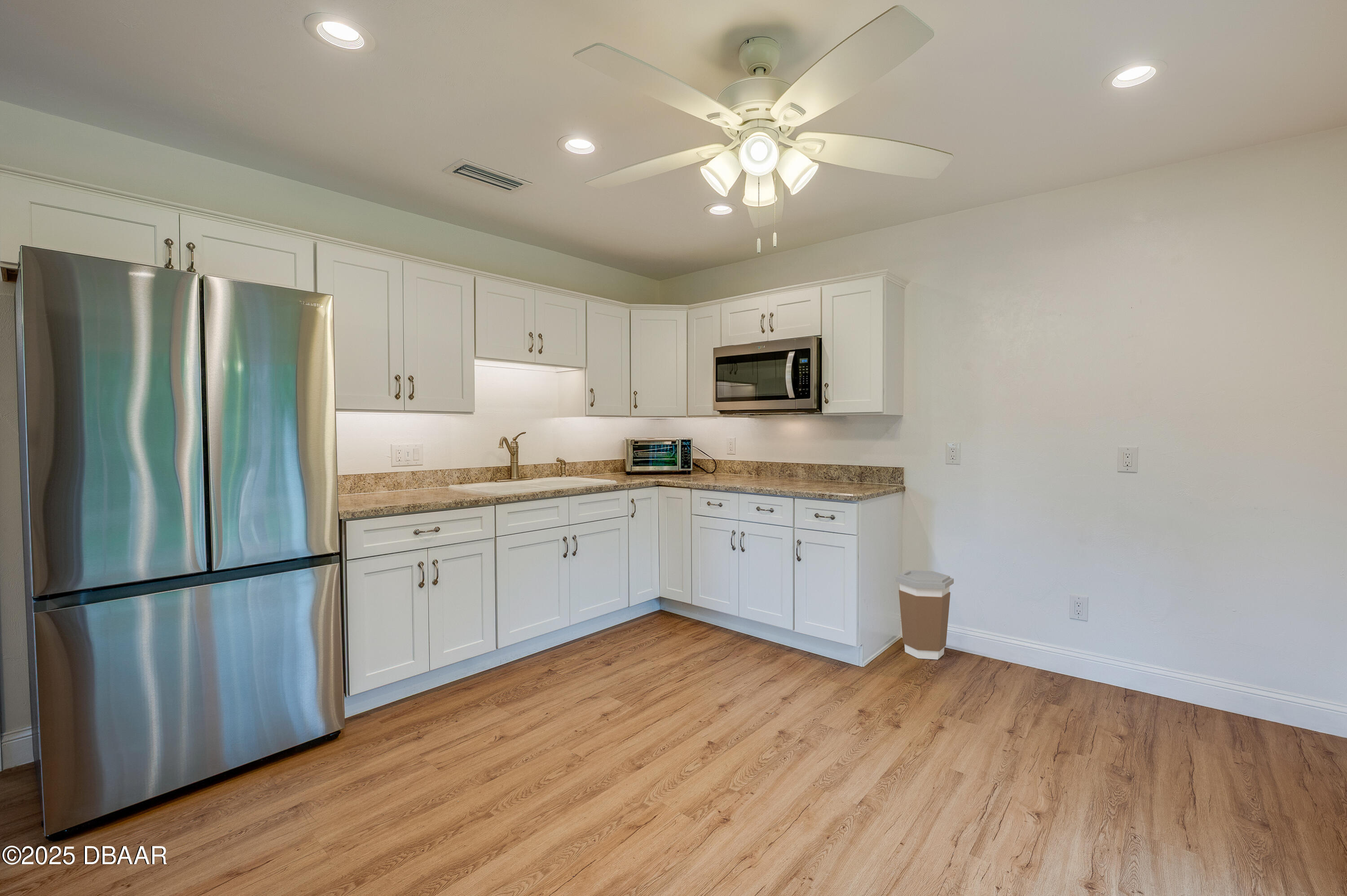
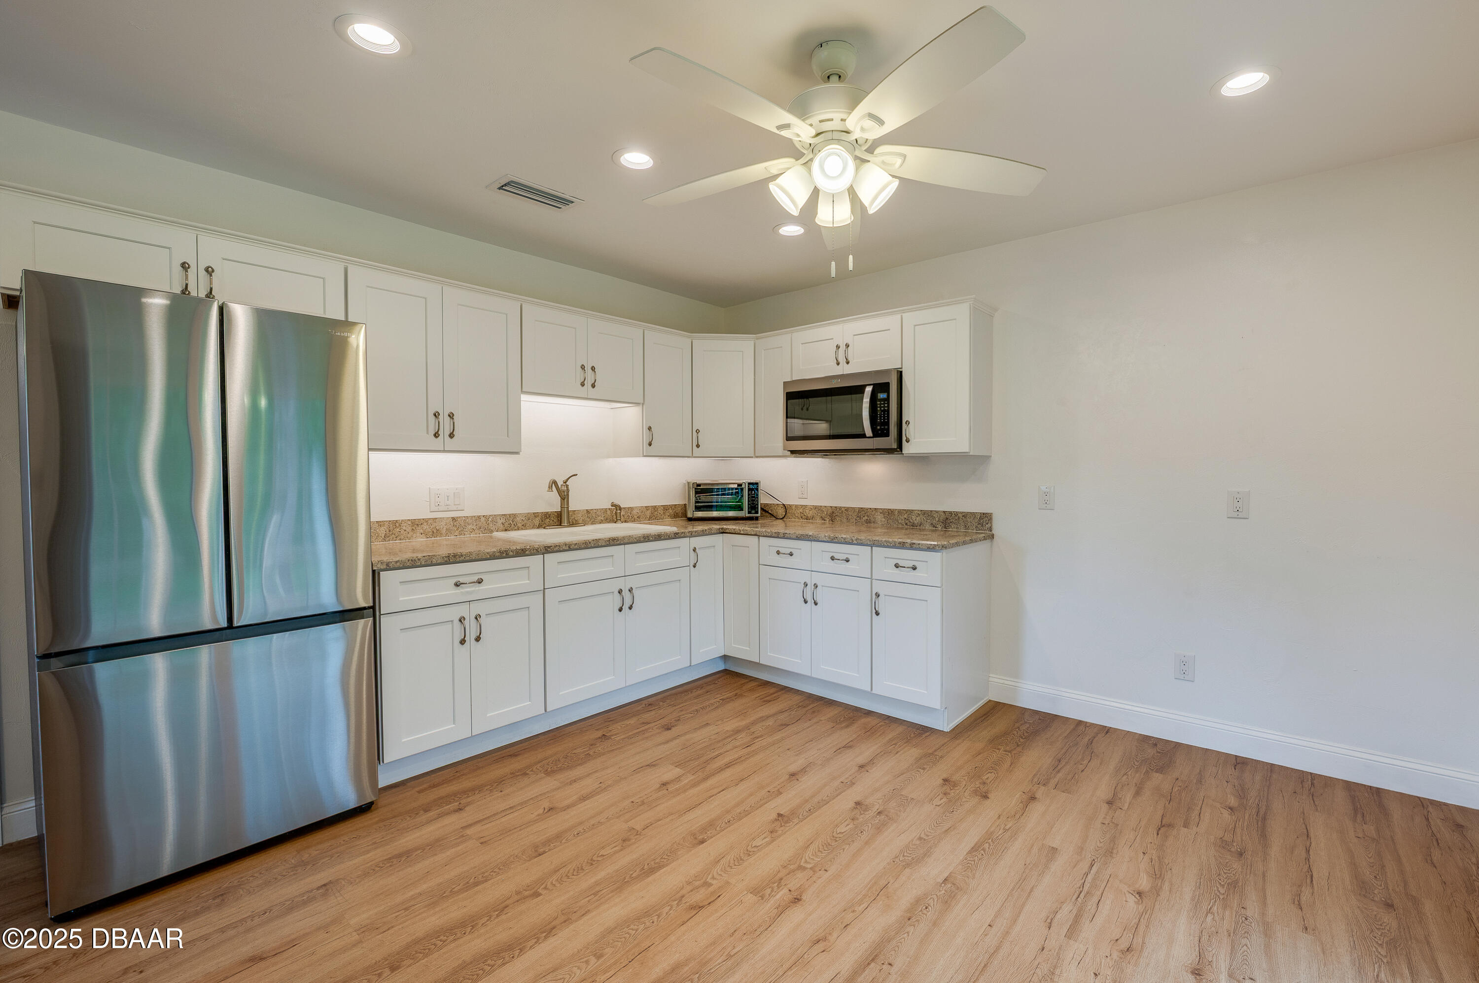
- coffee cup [895,570,954,660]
